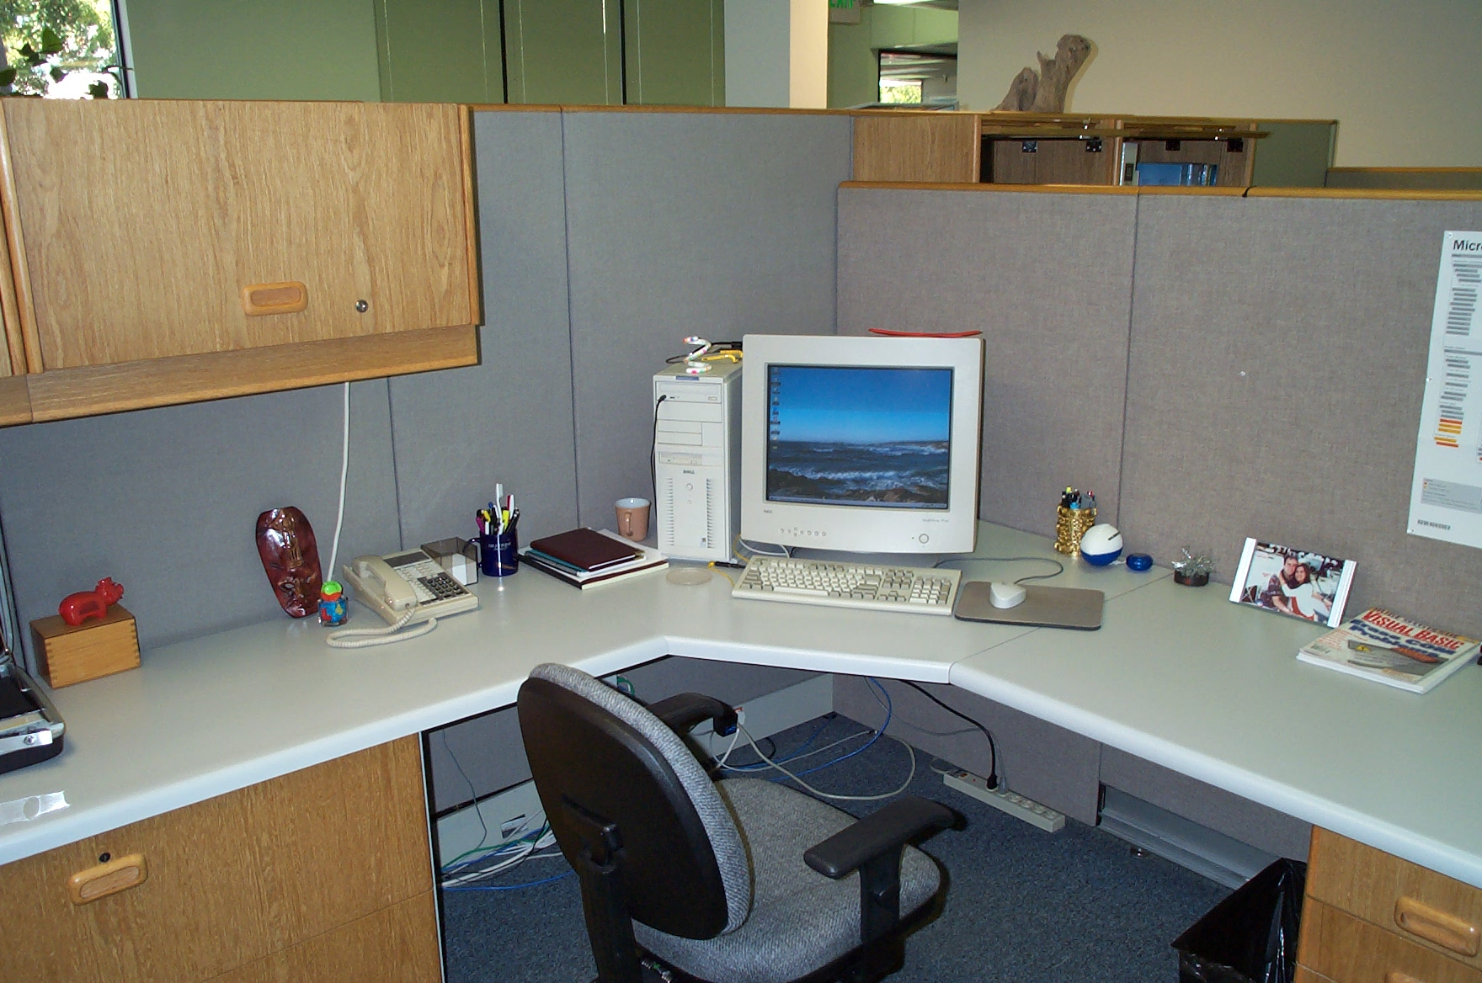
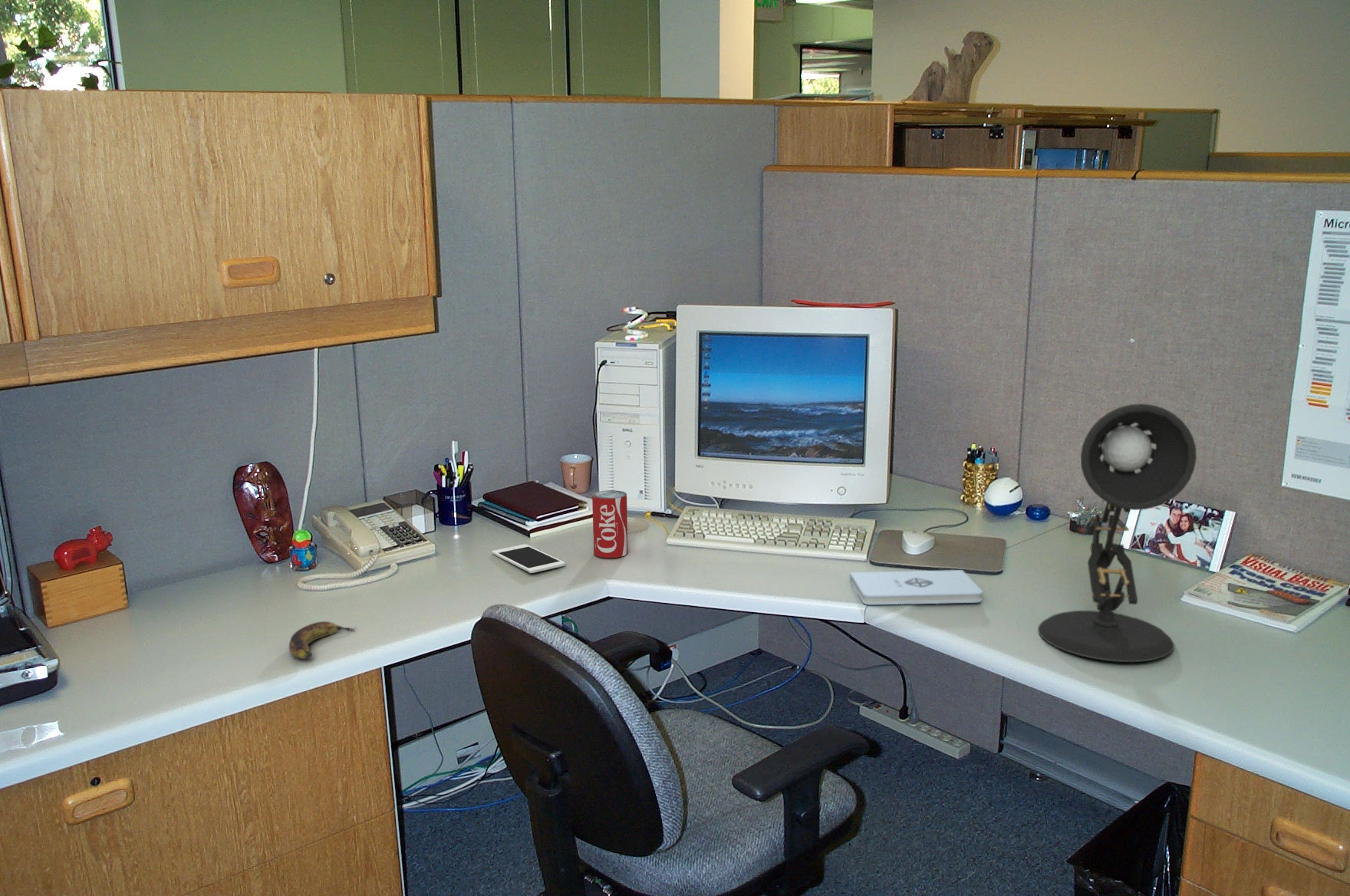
+ cell phone [492,544,566,574]
+ notepad [849,569,983,605]
+ banana [288,621,357,660]
+ desk lamp [1037,403,1197,663]
+ beverage can [591,489,629,558]
